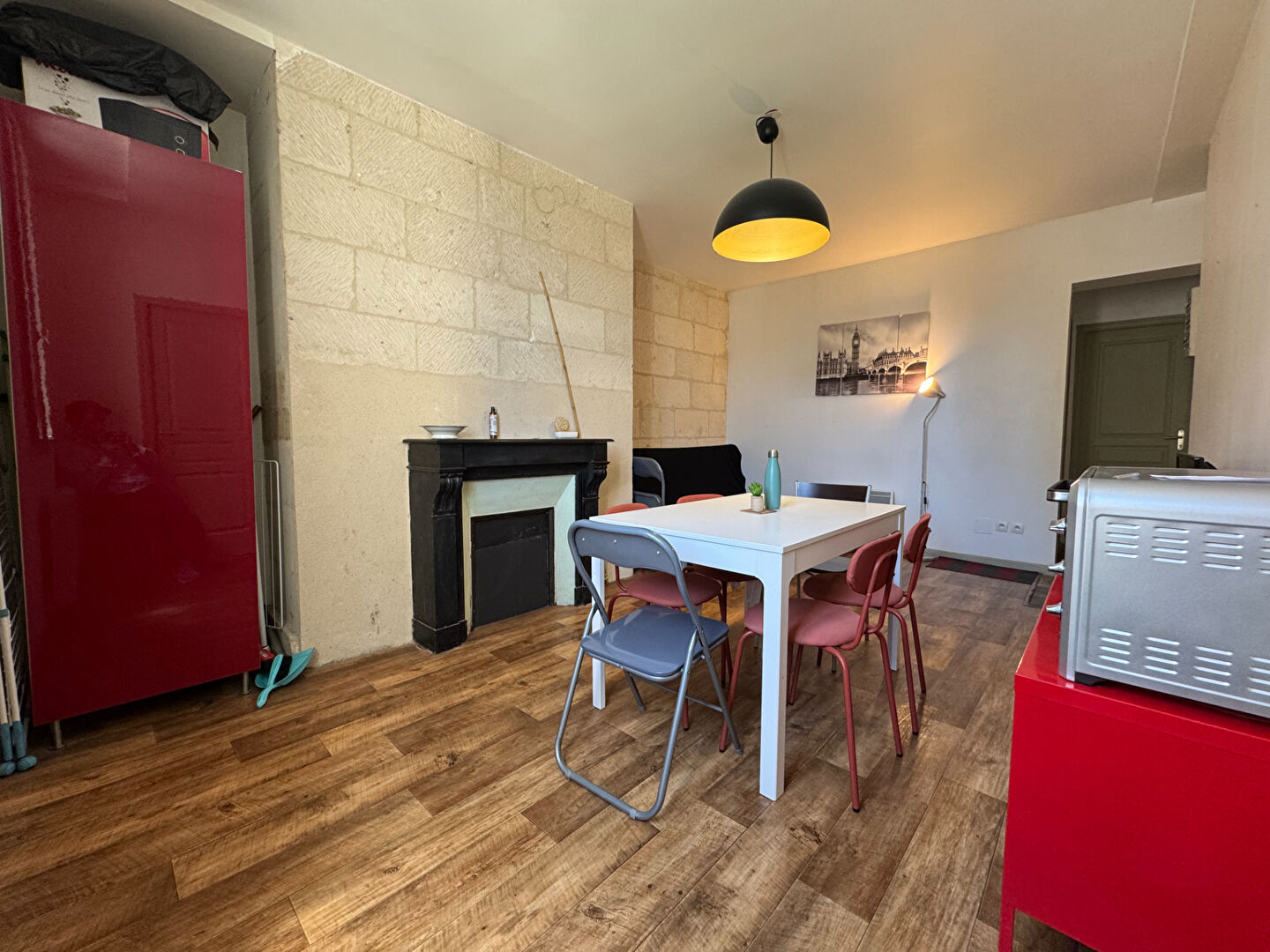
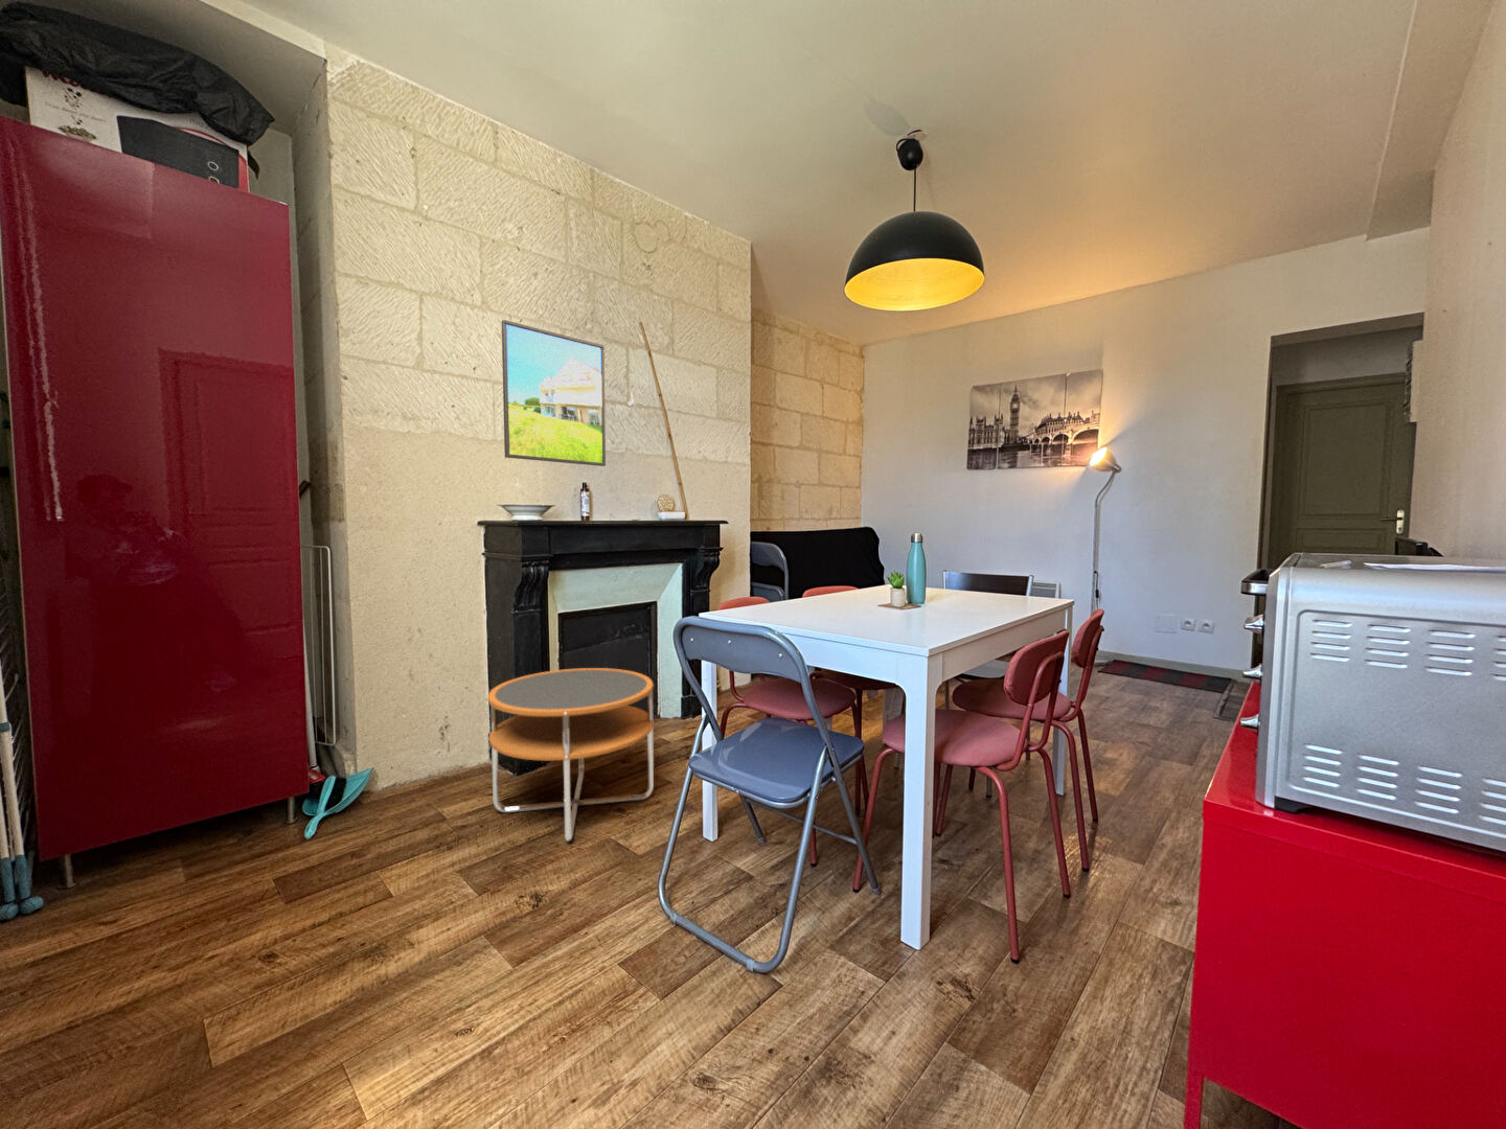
+ side table [487,666,655,842]
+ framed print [500,319,607,467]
